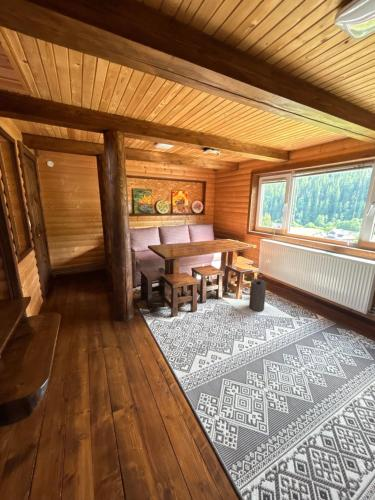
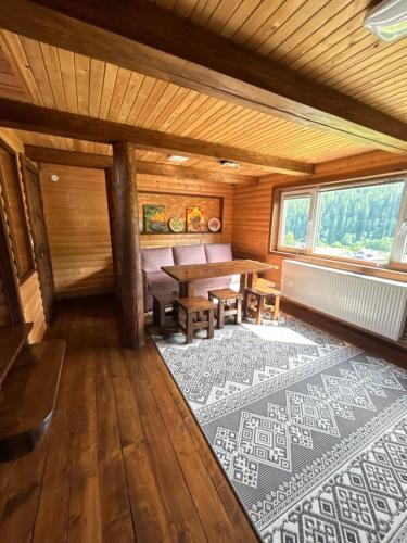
- speaker [248,272,267,312]
